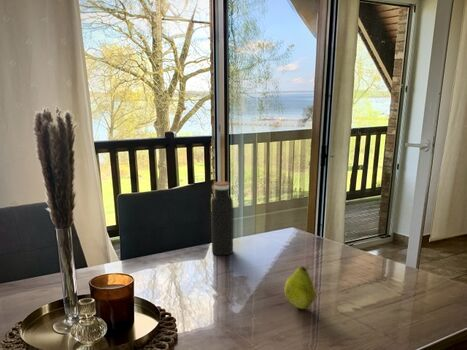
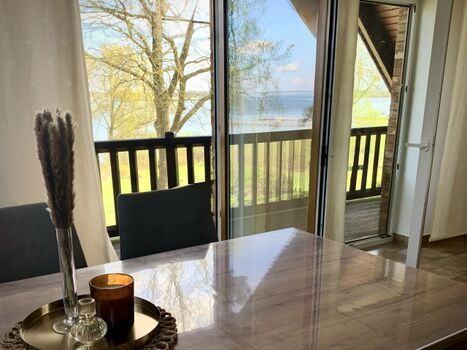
- water bottle [210,181,234,256]
- fruit [283,265,317,310]
